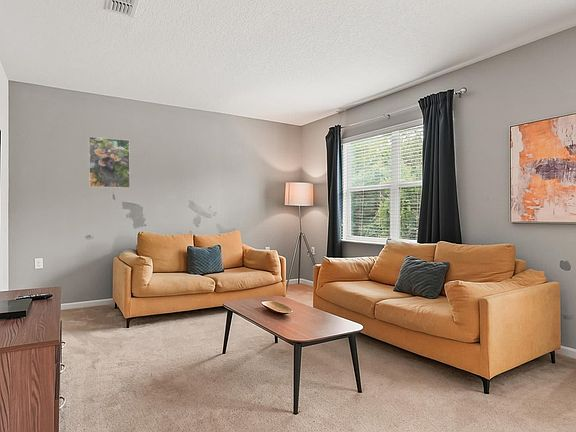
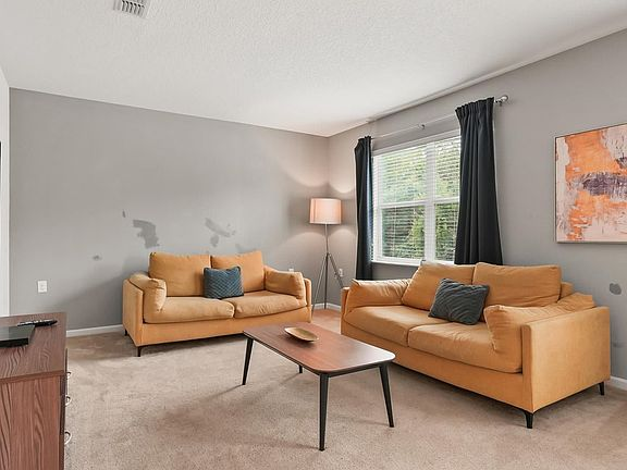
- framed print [88,136,131,189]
